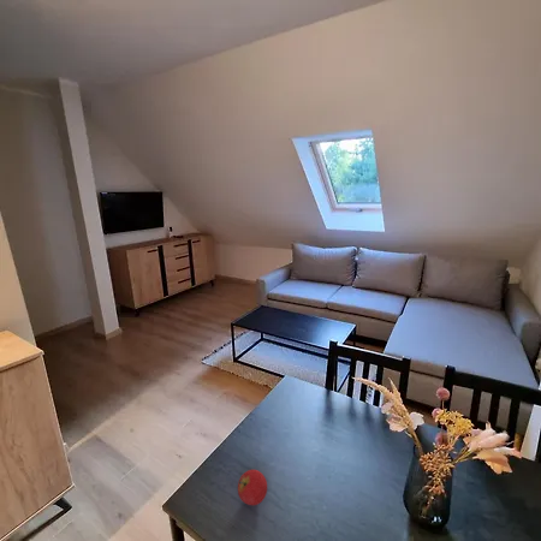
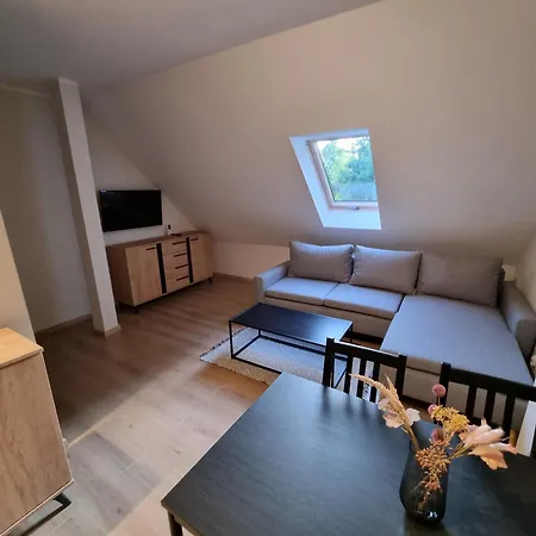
- fruit [237,469,268,506]
